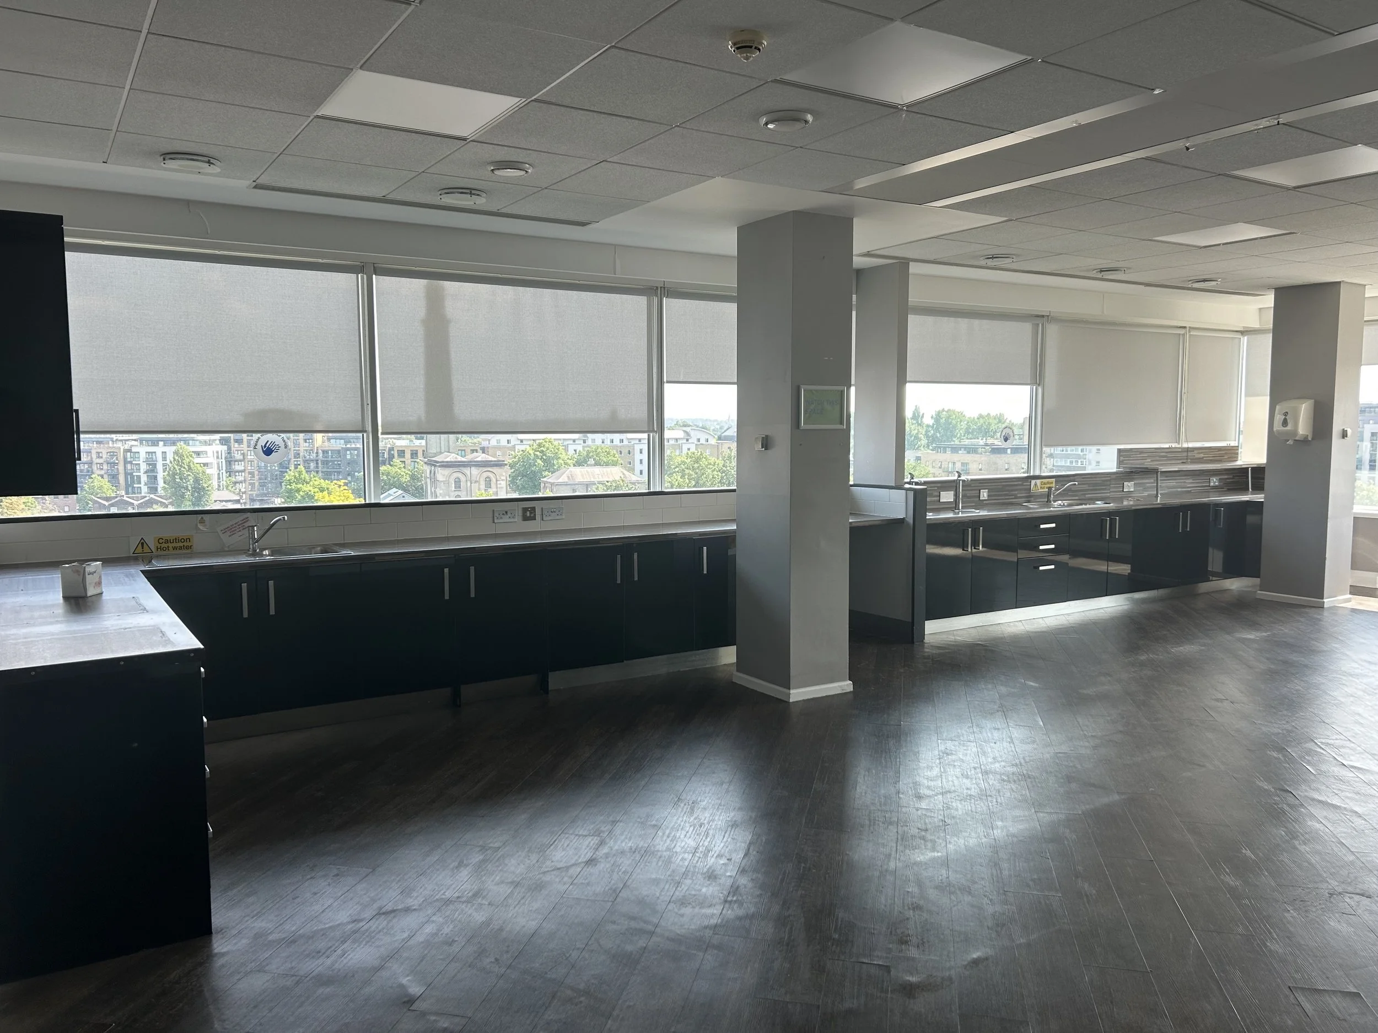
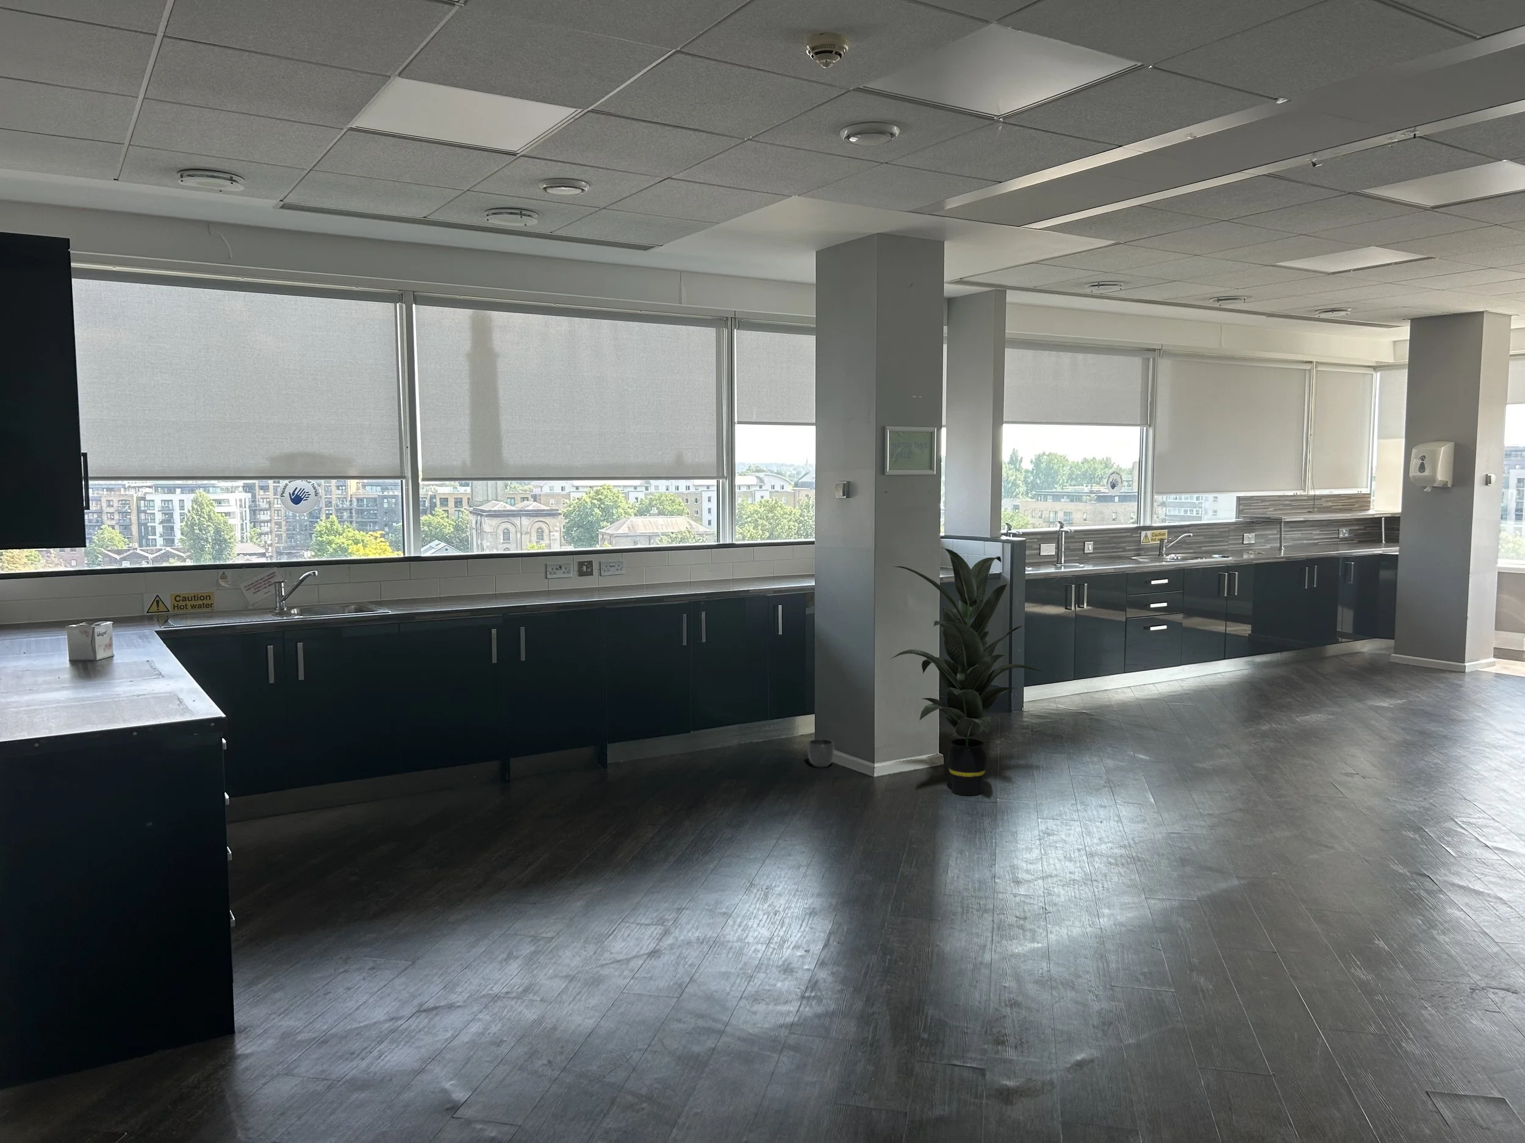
+ indoor plant [890,546,1046,796]
+ planter [807,738,835,768]
